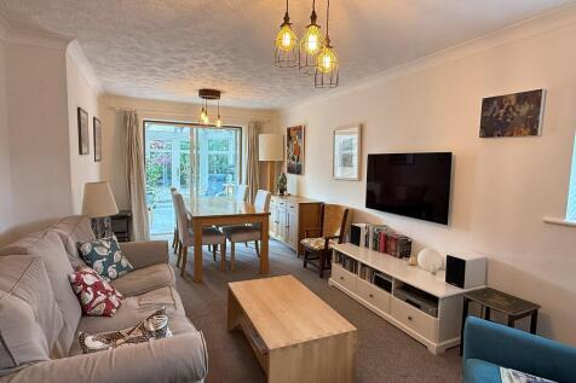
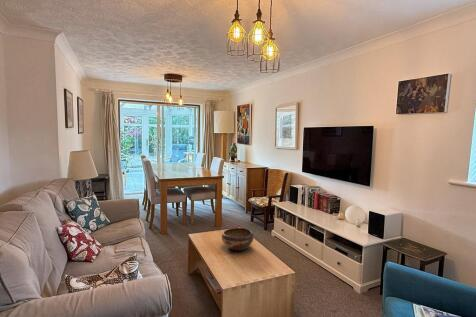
+ decorative bowl [221,227,255,252]
